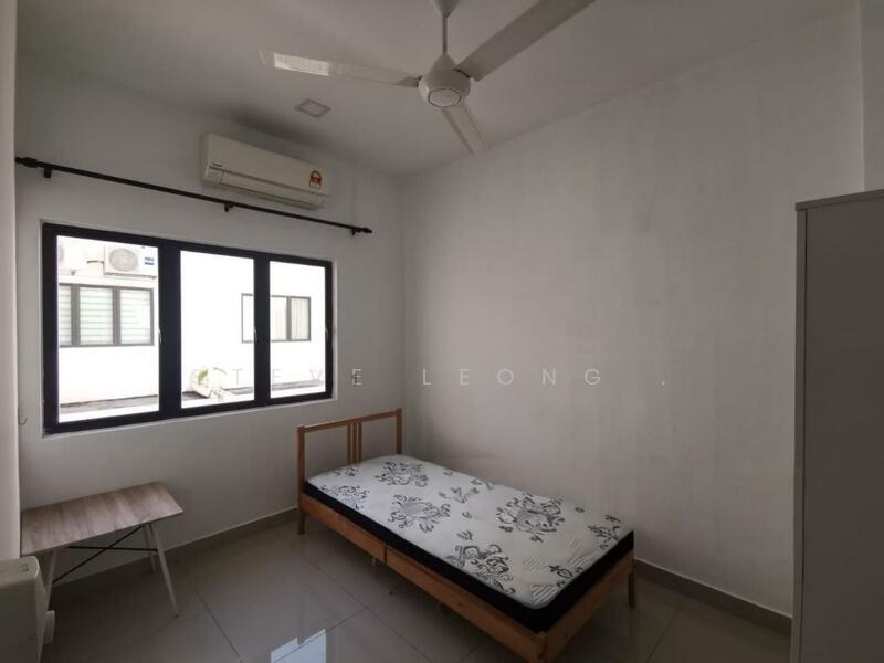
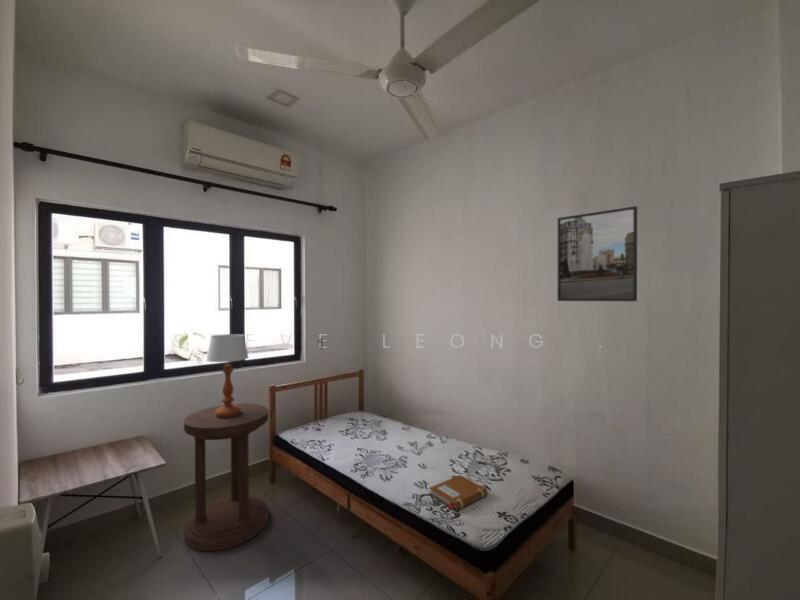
+ side table [183,403,270,552]
+ notebook [428,474,489,512]
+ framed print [556,205,638,302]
+ table lamp [205,333,249,418]
